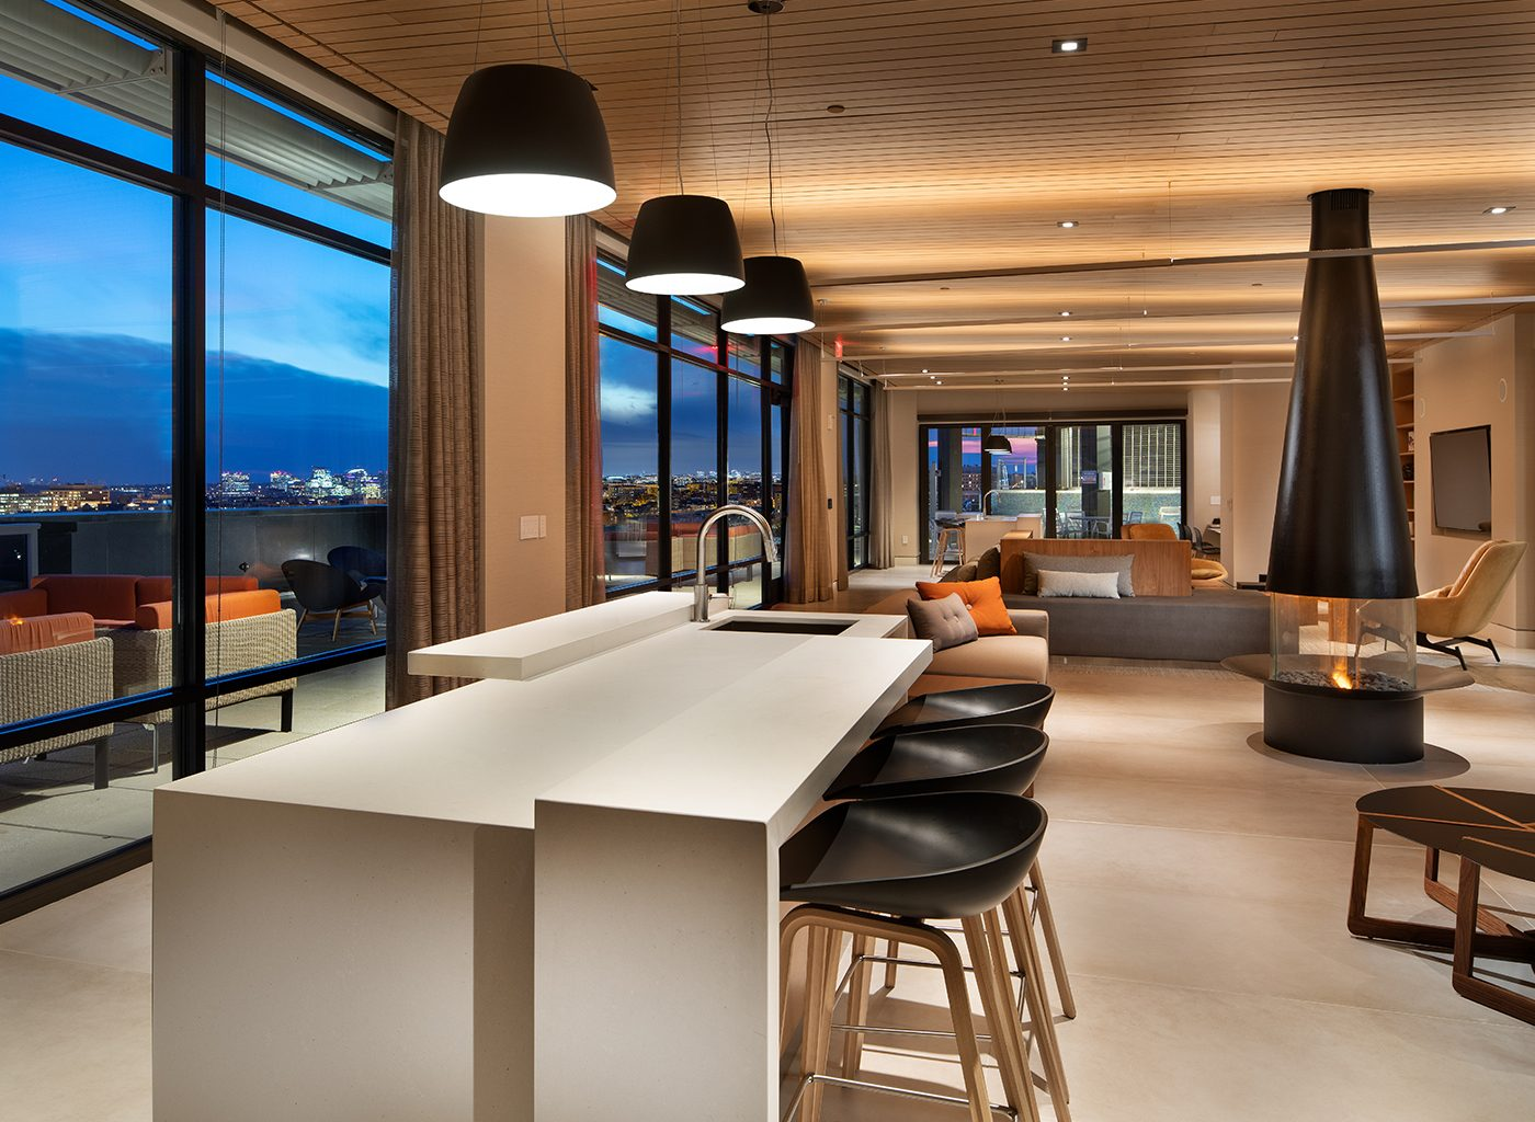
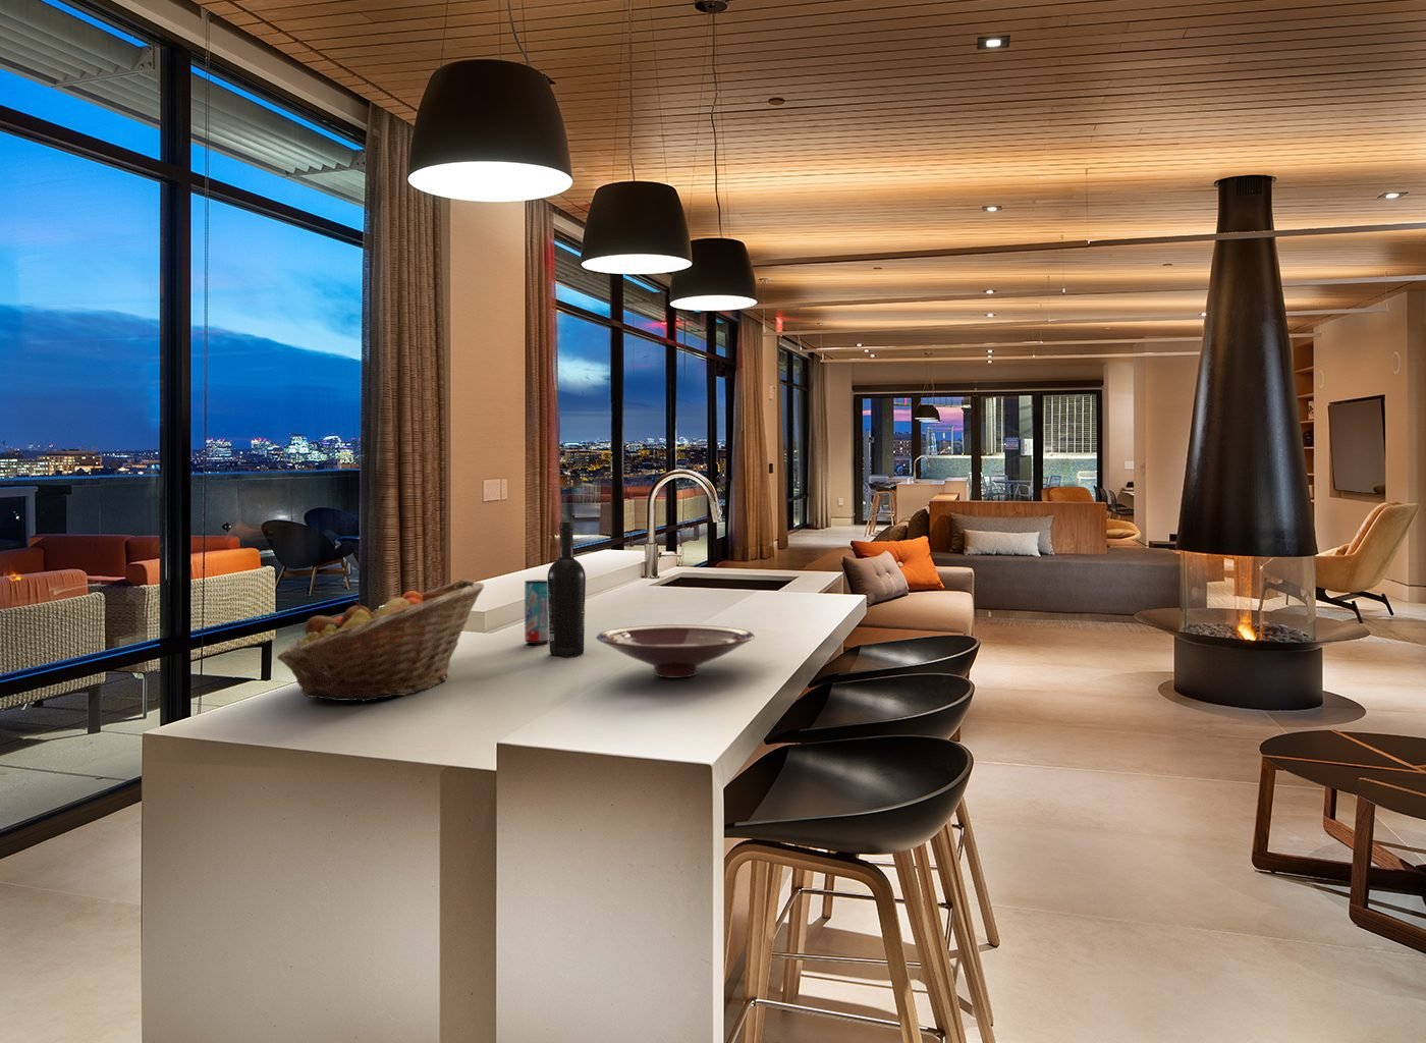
+ bowl [596,623,756,680]
+ fruit basket [276,579,485,702]
+ wine bottle [547,522,587,657]
+ beverage can [524,579,549,644]
